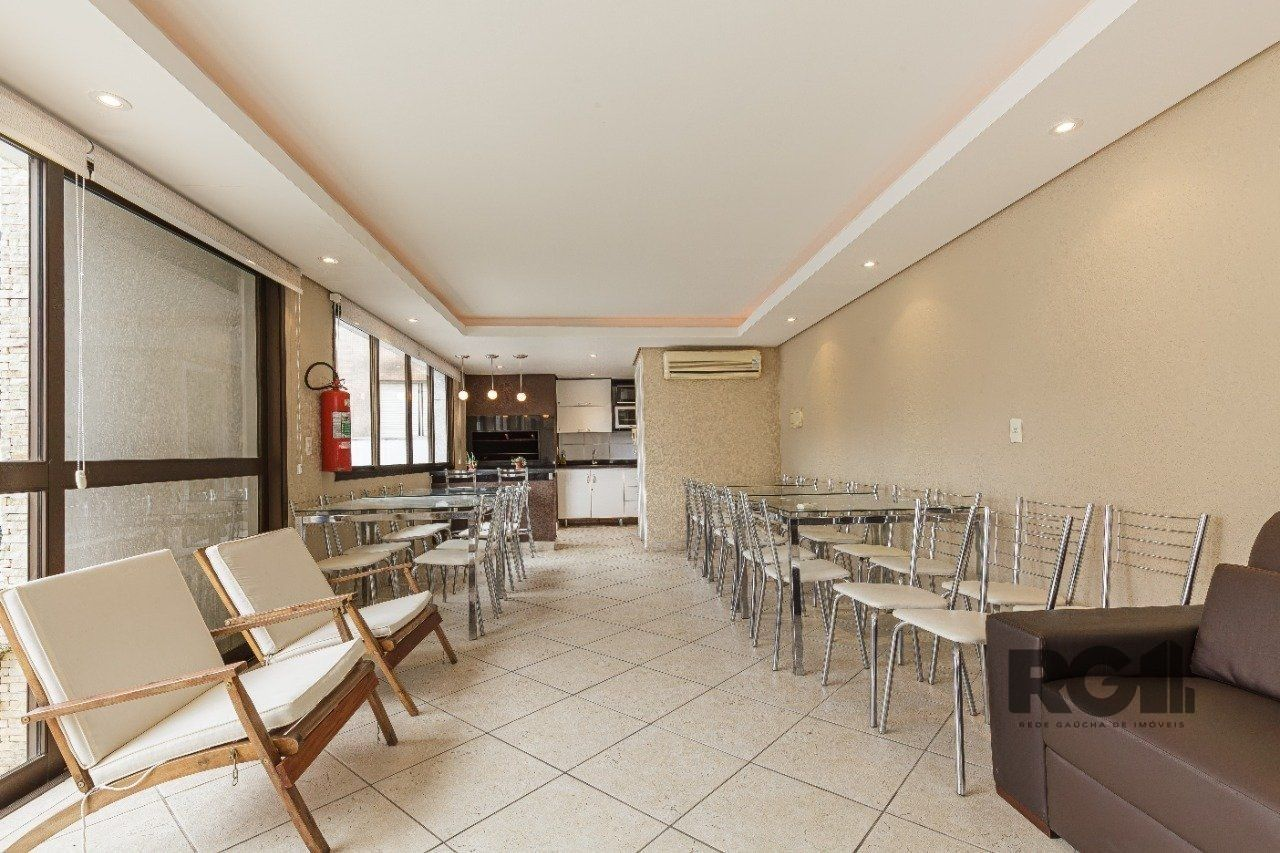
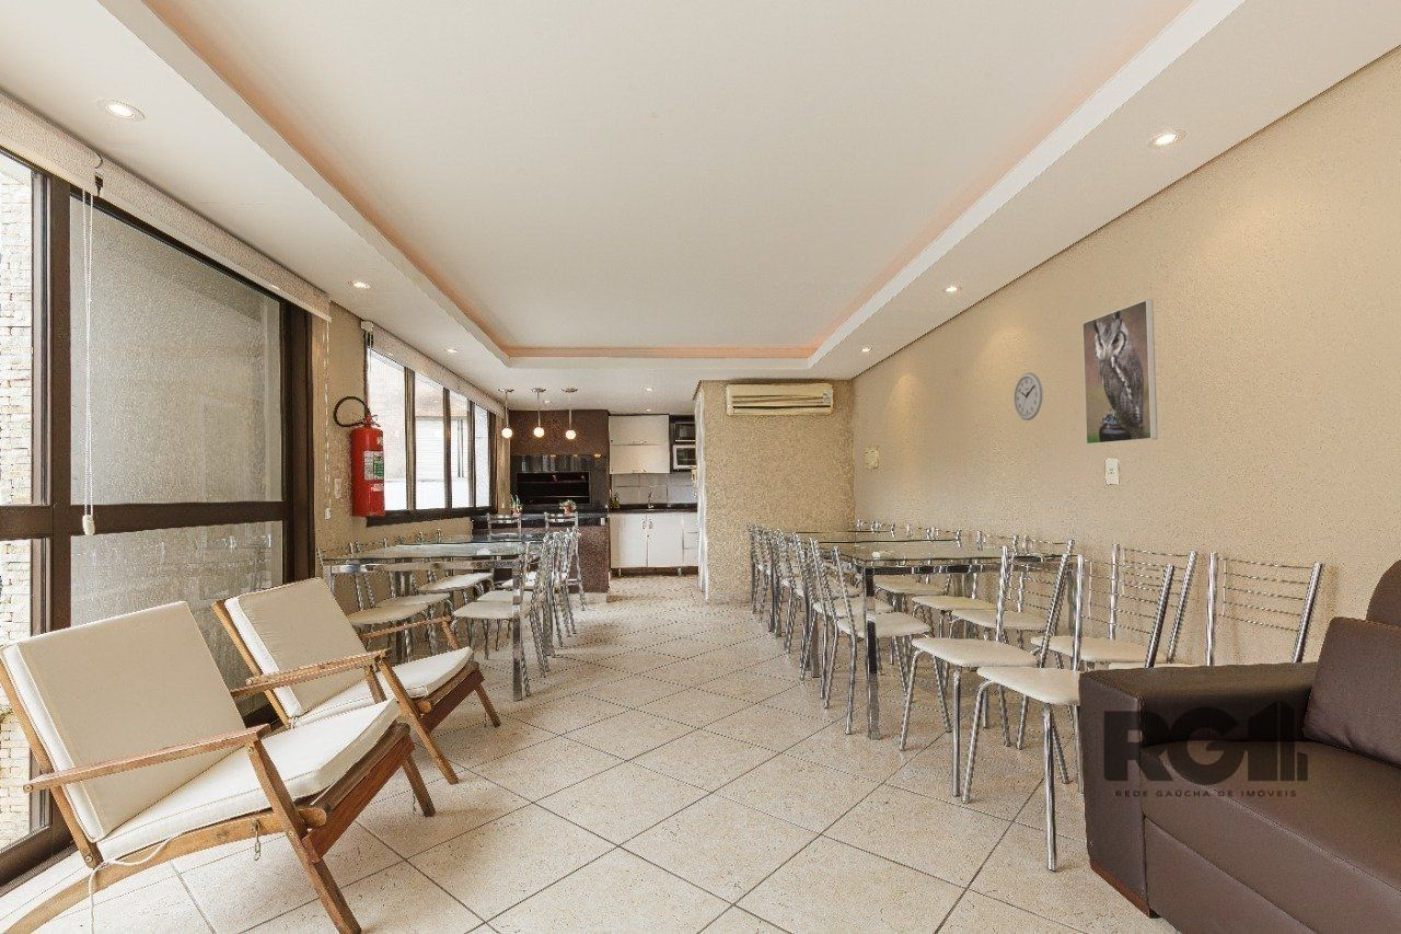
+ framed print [1081,299,1159,446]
+ wall clock [1012,371,1043,422]
